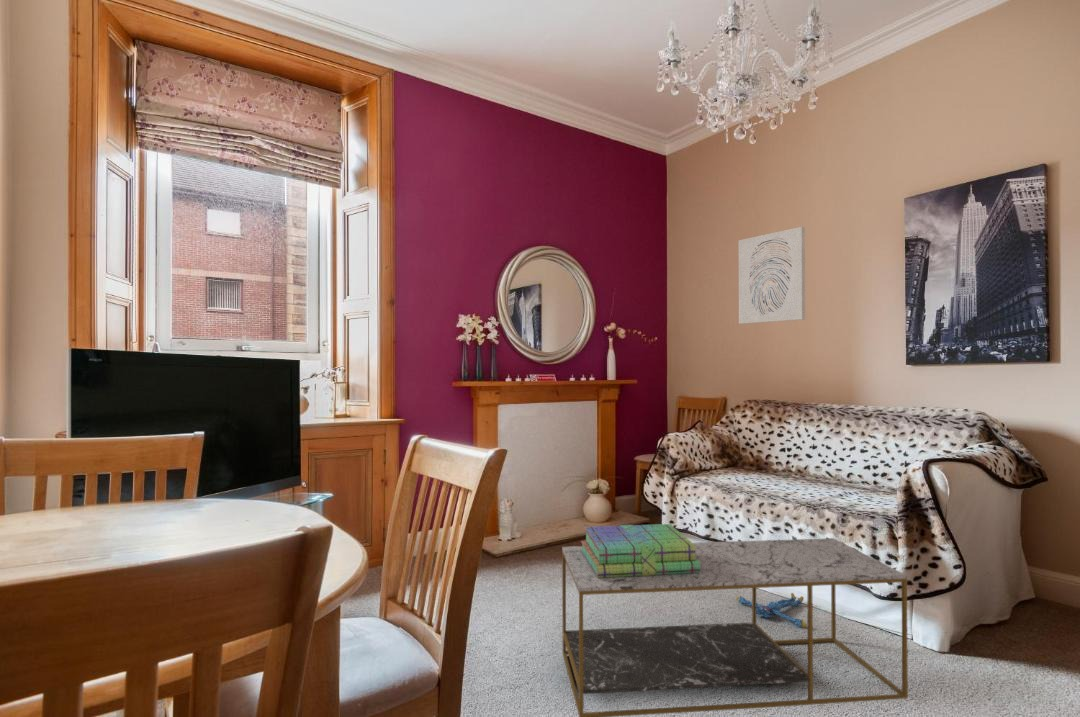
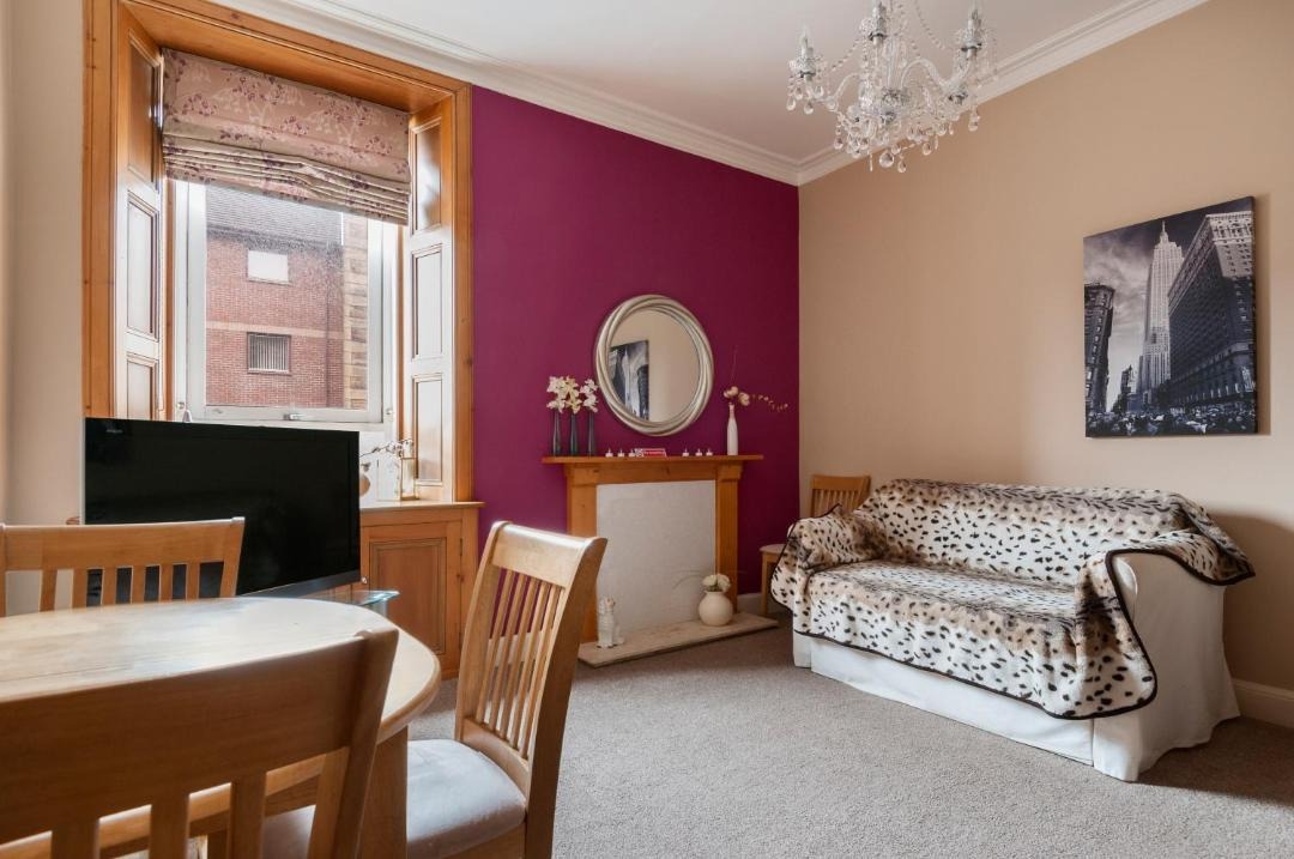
- stack of books [580,523,700,578]
- coffee table [561,537,909,717]
- plush toy [735,592,808,629]
- wall art [738,226,806,325]
